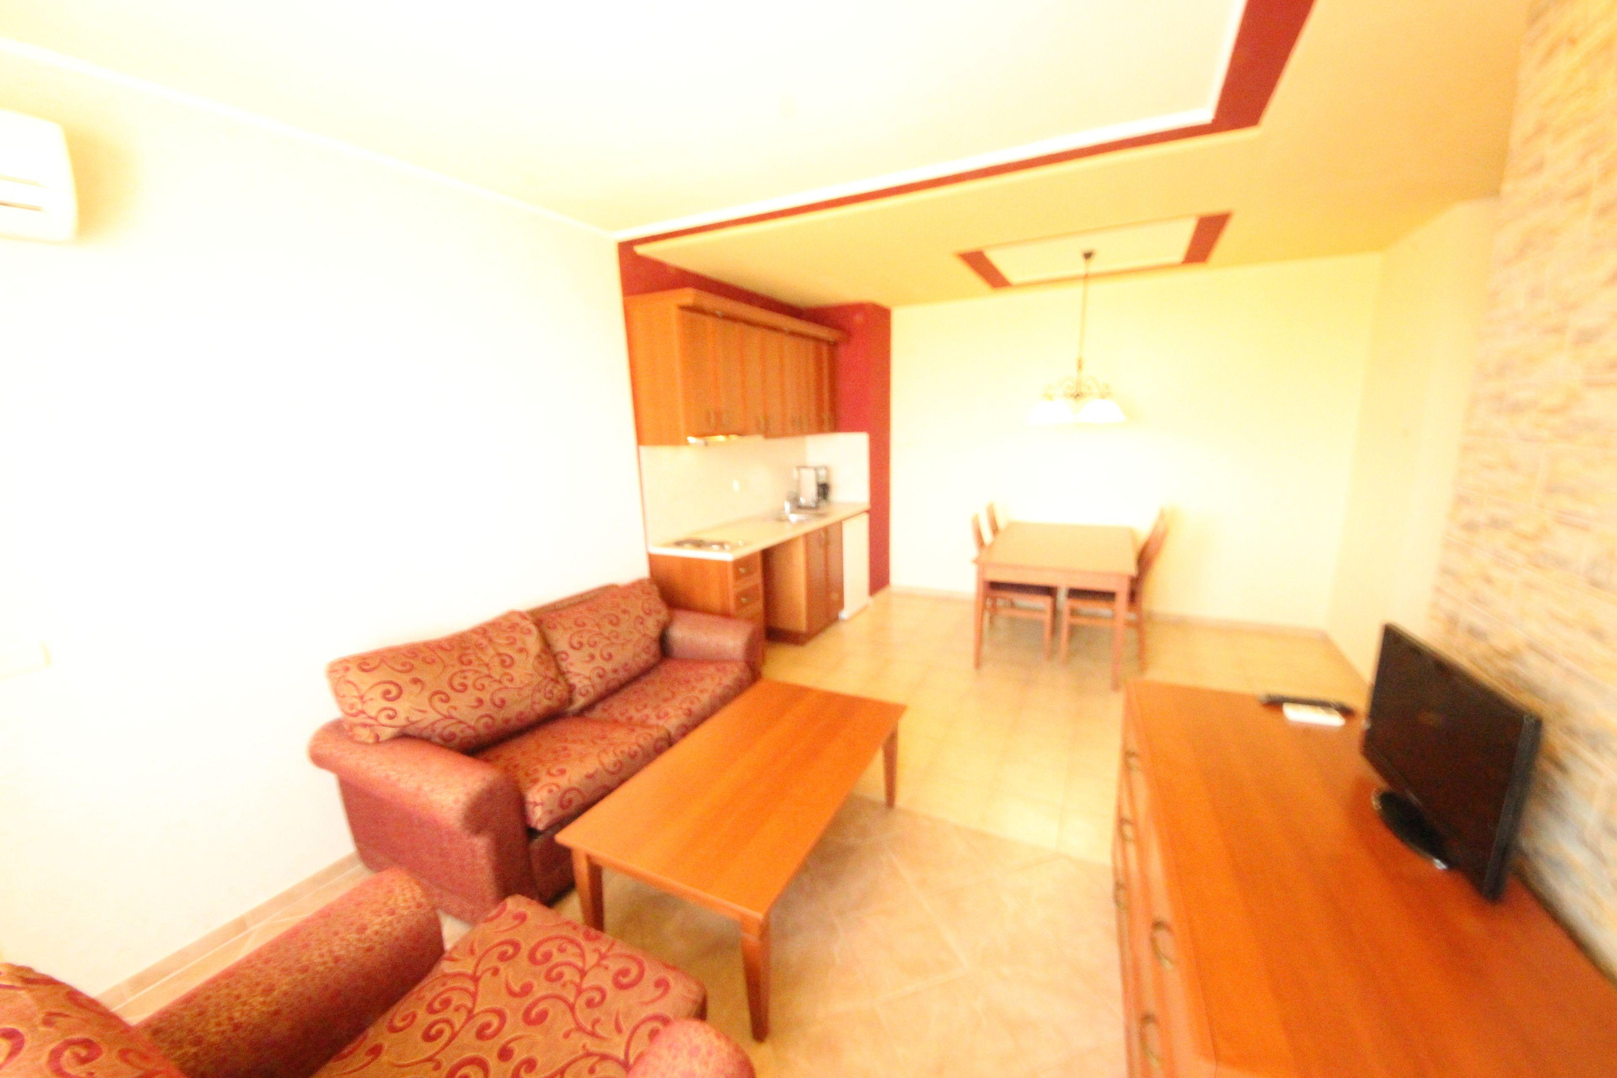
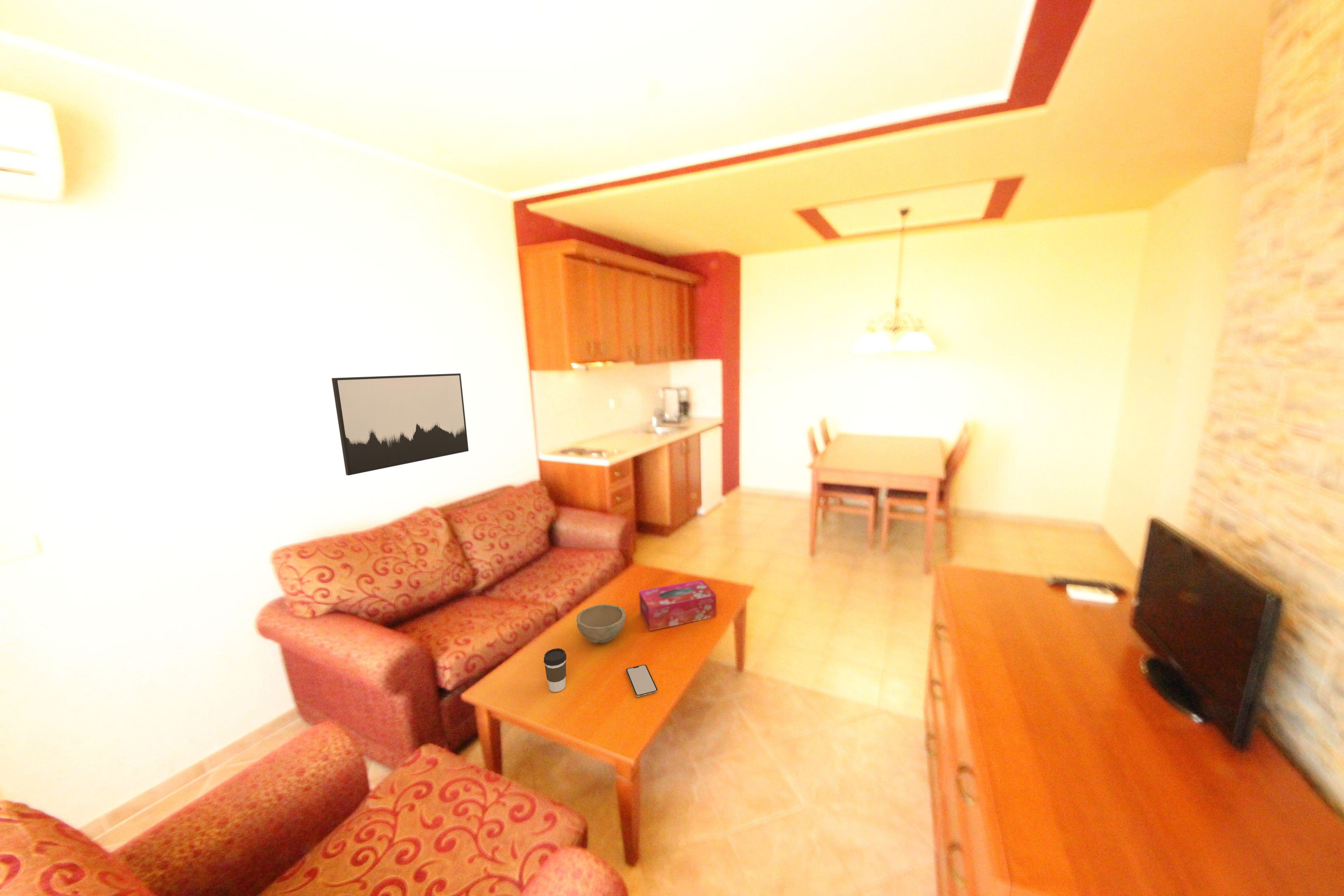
+ wall art [331,373,469,476]
+ smartphone [626,664,658,697]
+ tissue box [639,579,717,631]
+ coffee cup [544,648,567,692]
+ bowl [576,604,626,644]
